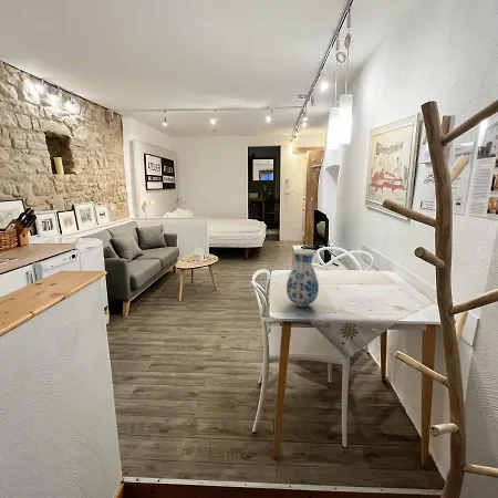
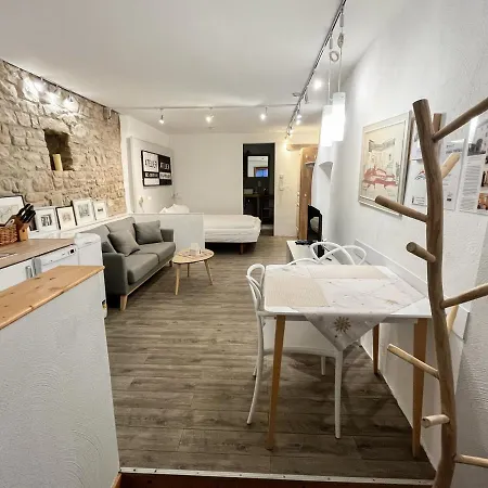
- vase [286,248,320,308]
